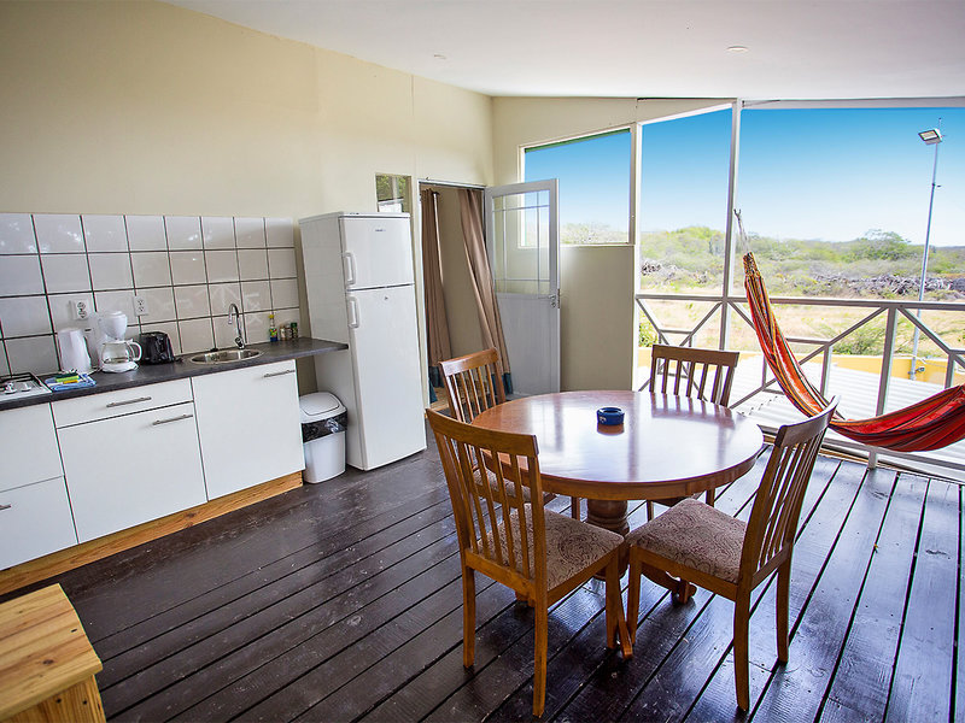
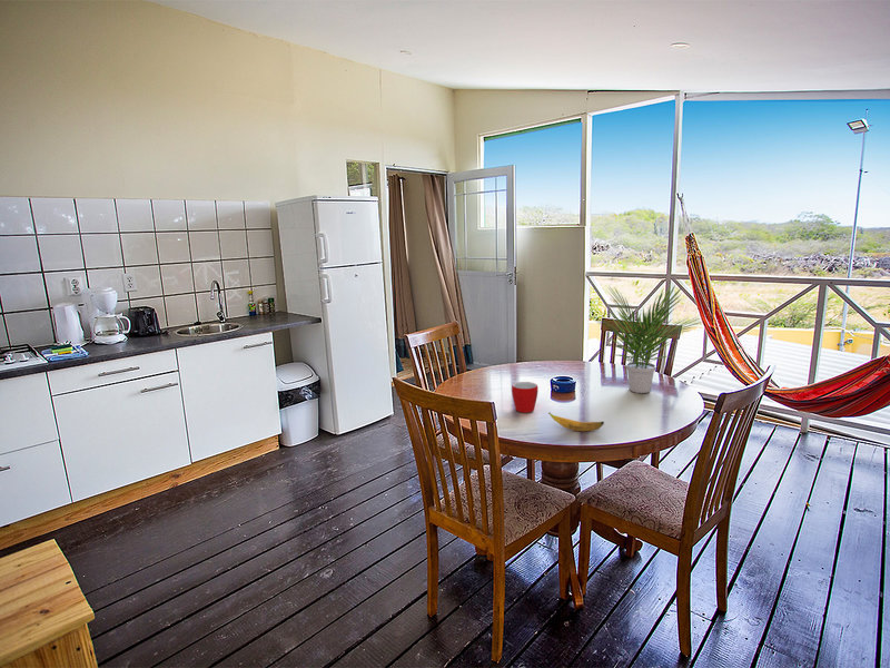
+ banana [547,412,605,432]
+ mug [511,381,540,414]
+ potted plant [594,284,703,394]
